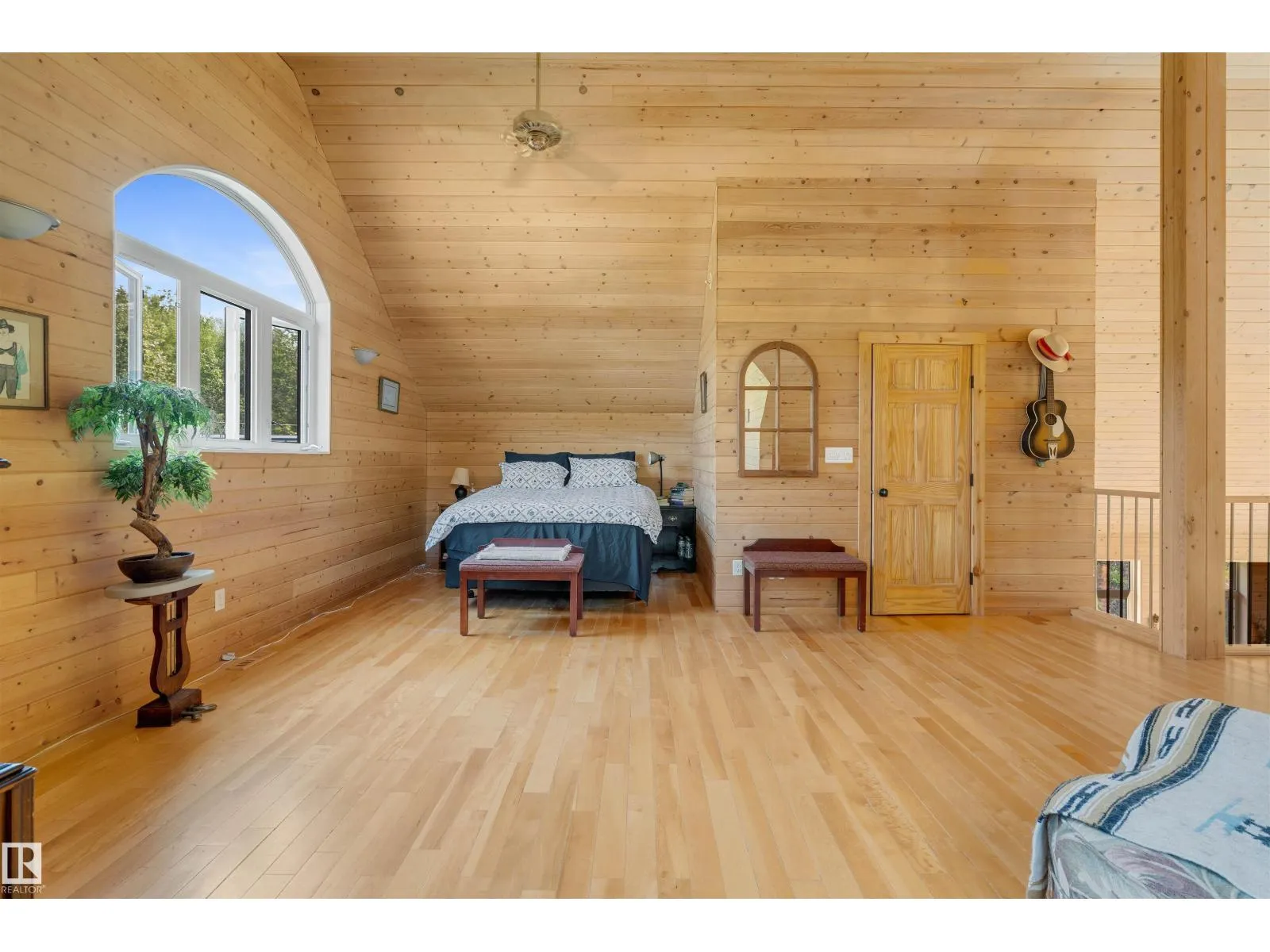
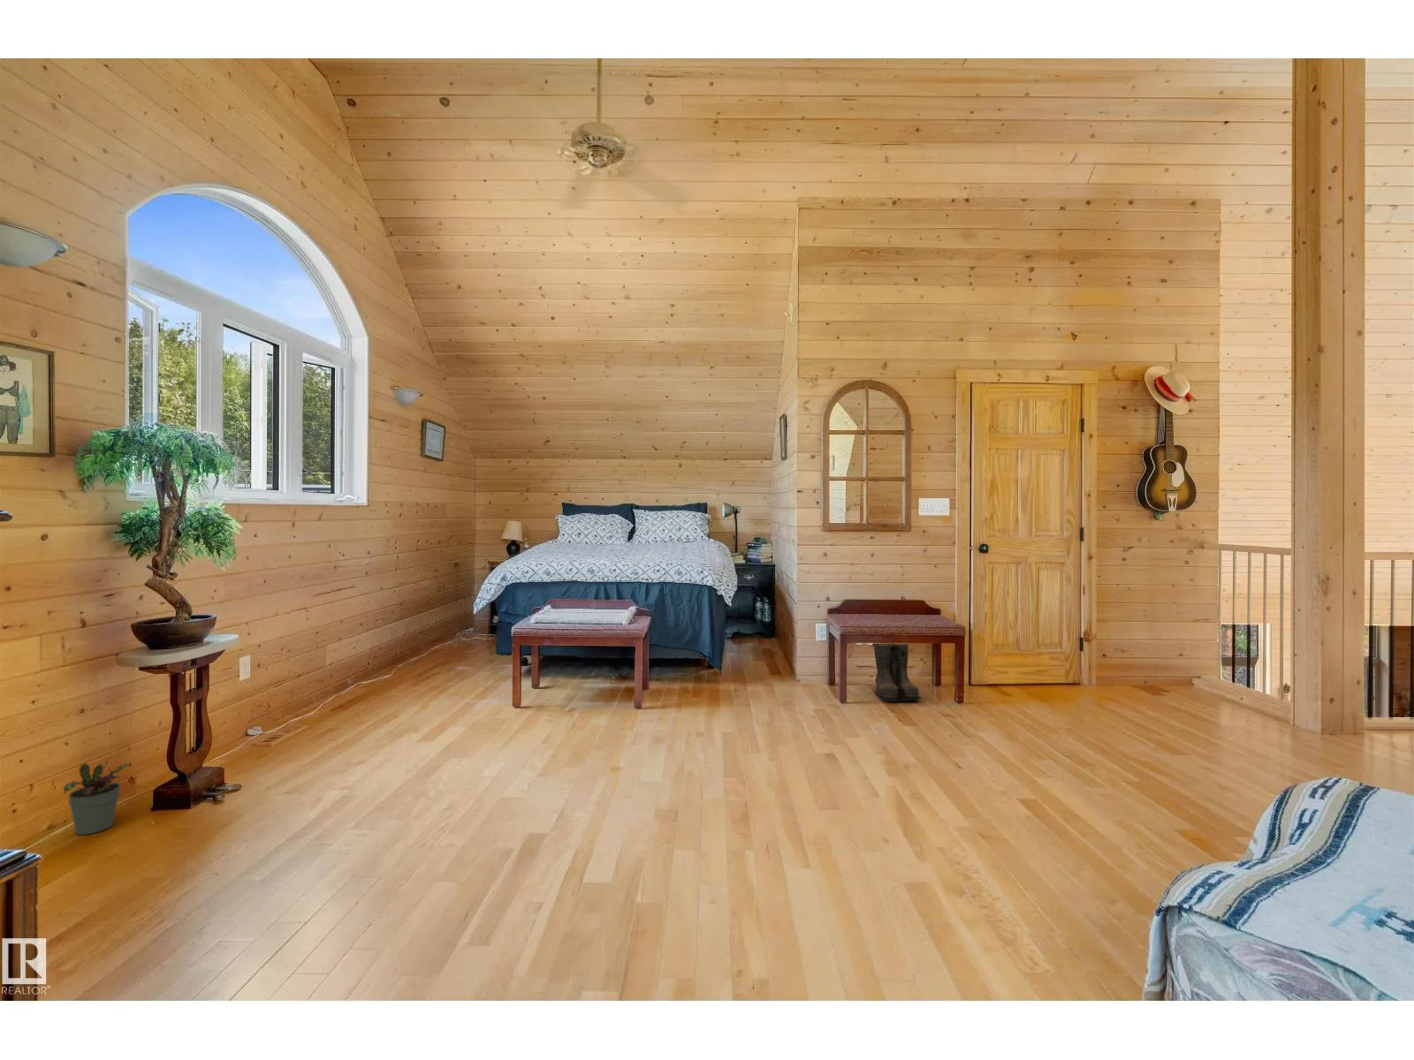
+ potted plant [62,756,130,835]
+ boots [872,644,923,703]
